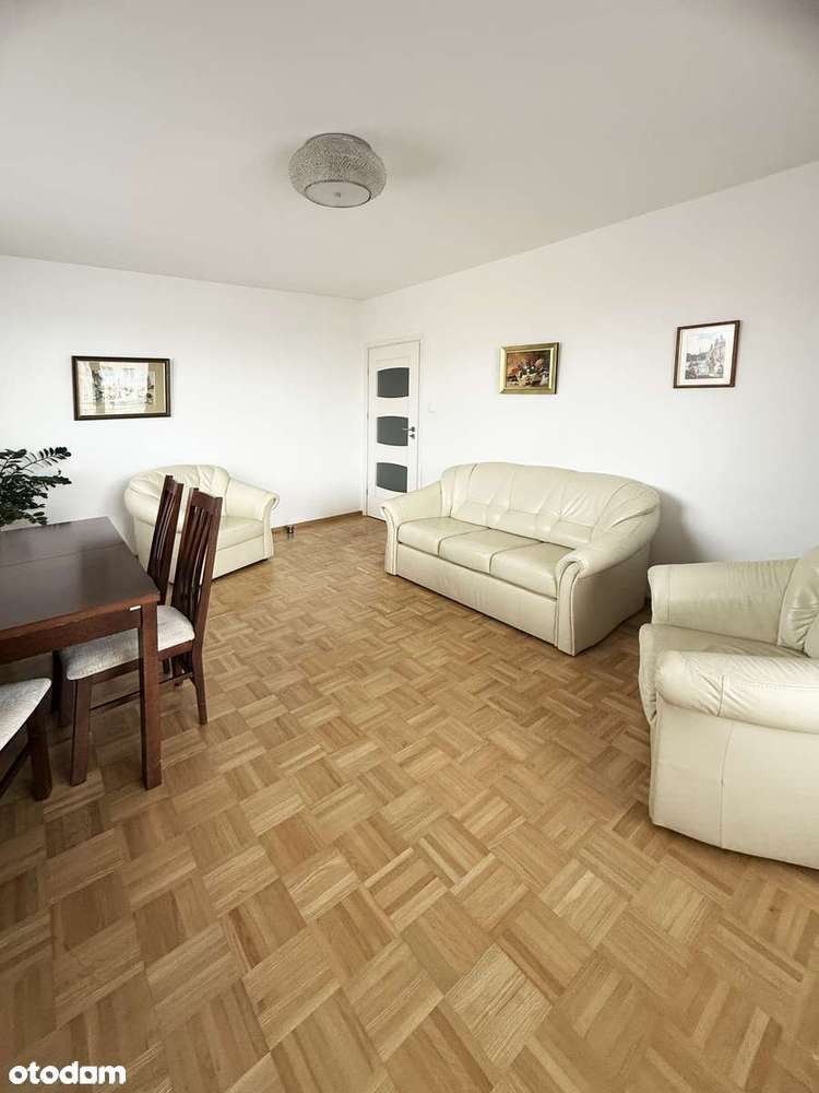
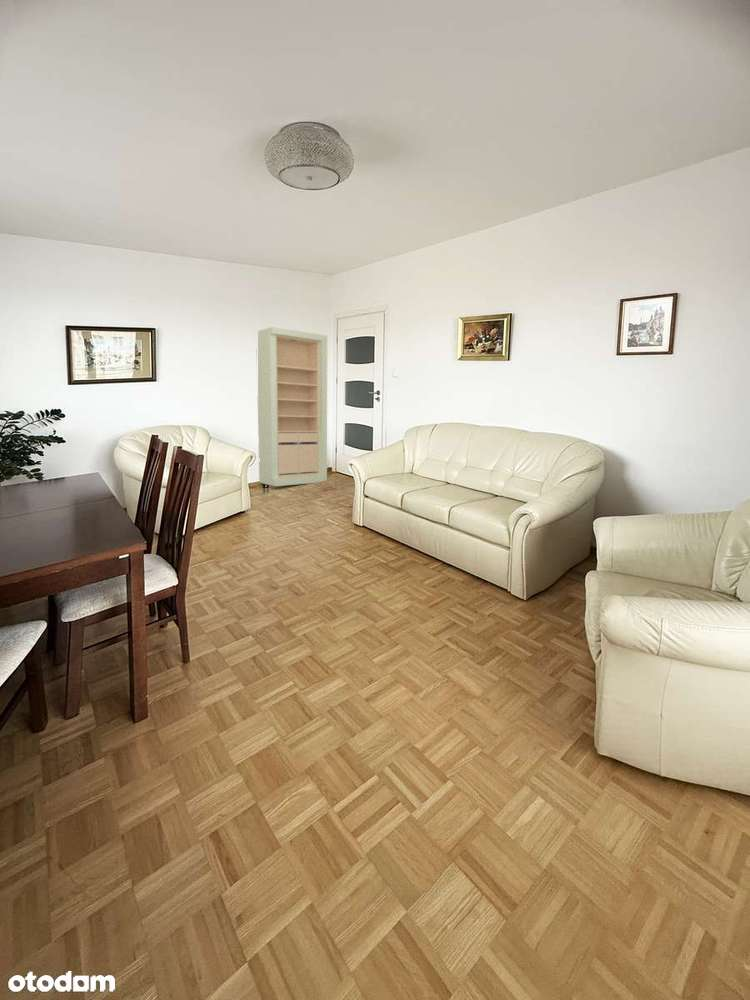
+ storage cabinet [257,326,328,487]
